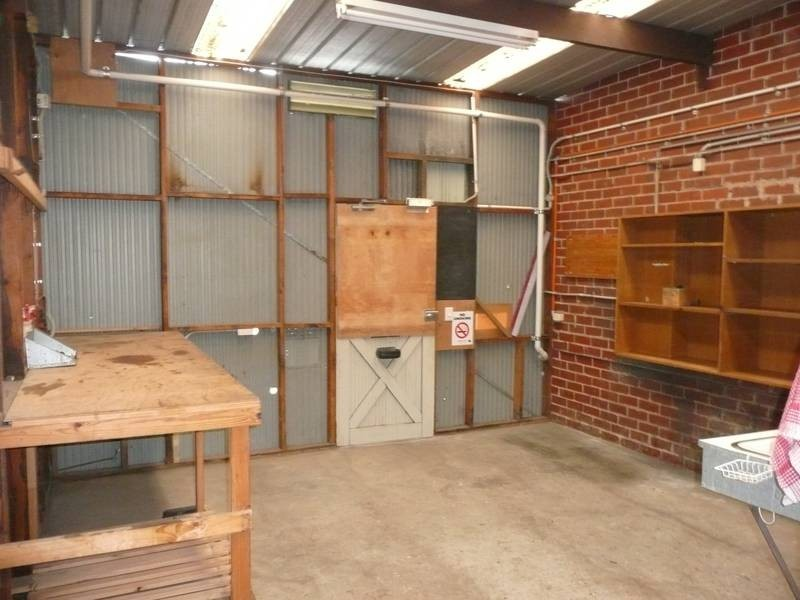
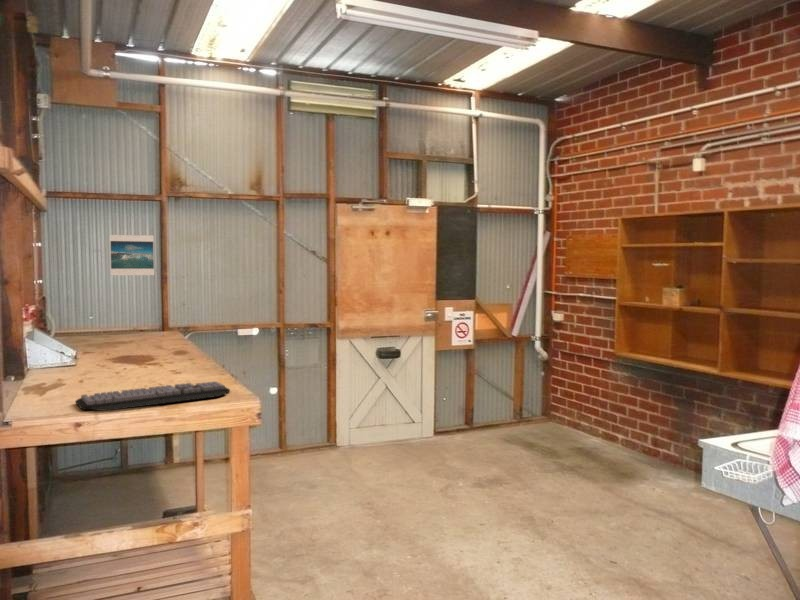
+ keyboard [74,380,231,412]
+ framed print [109,234,155,276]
